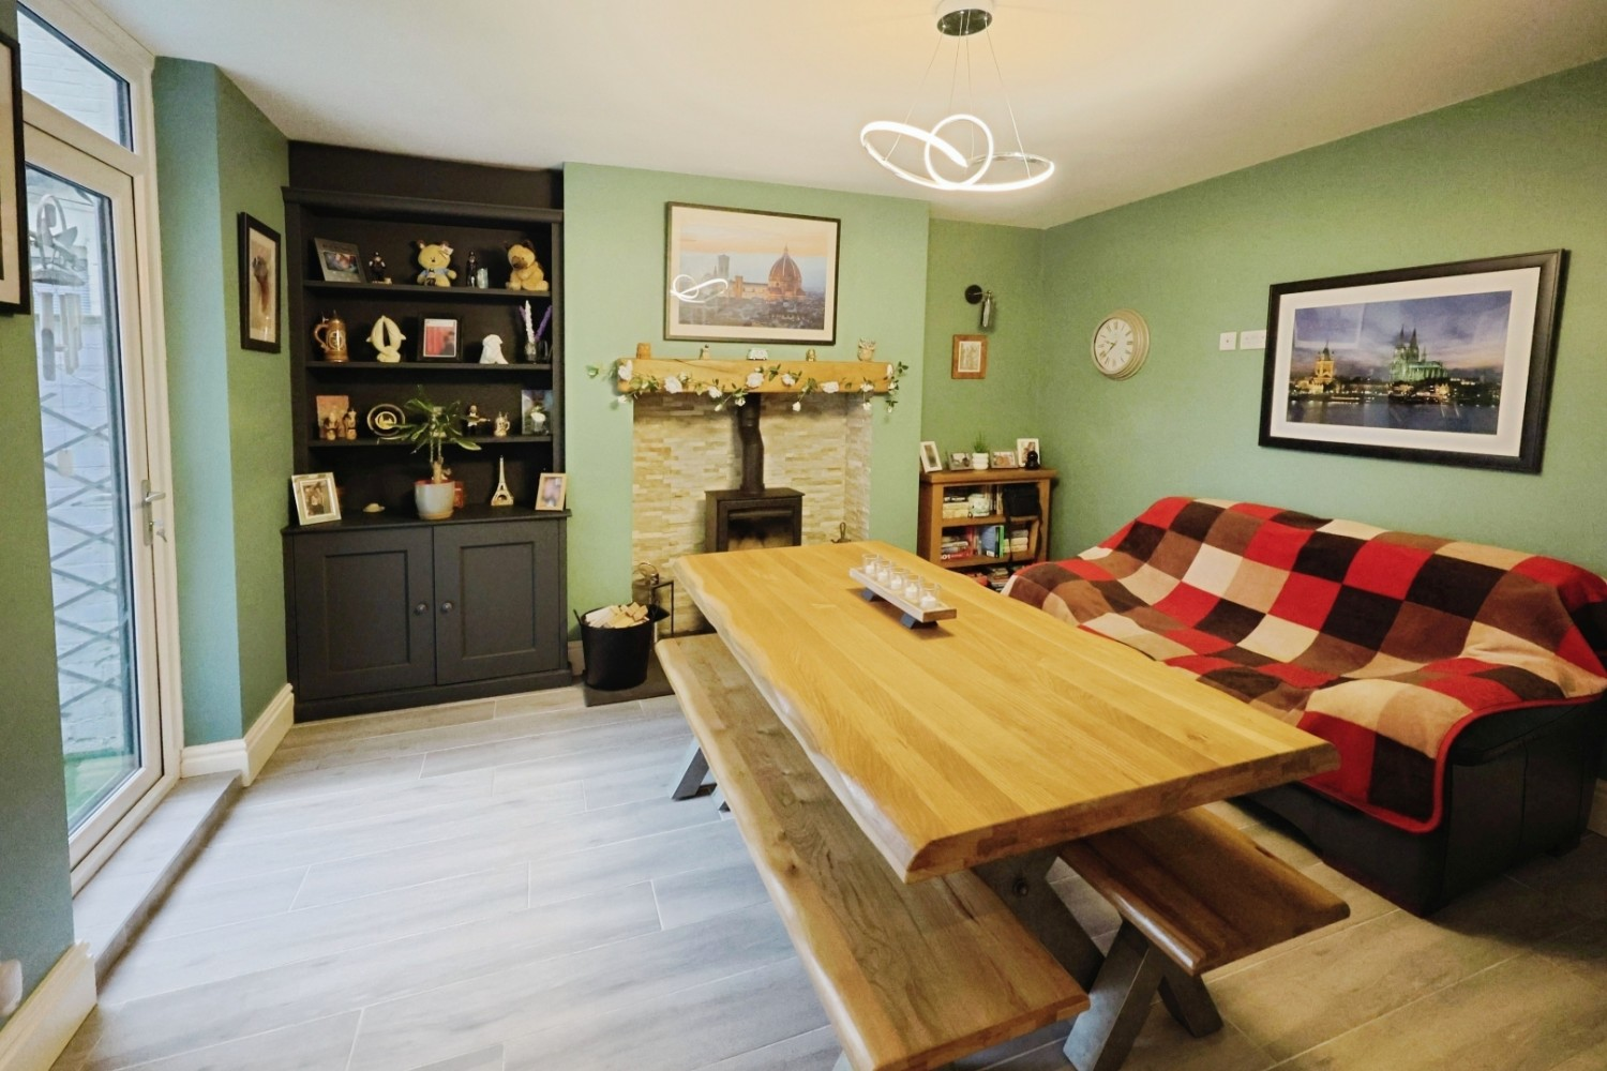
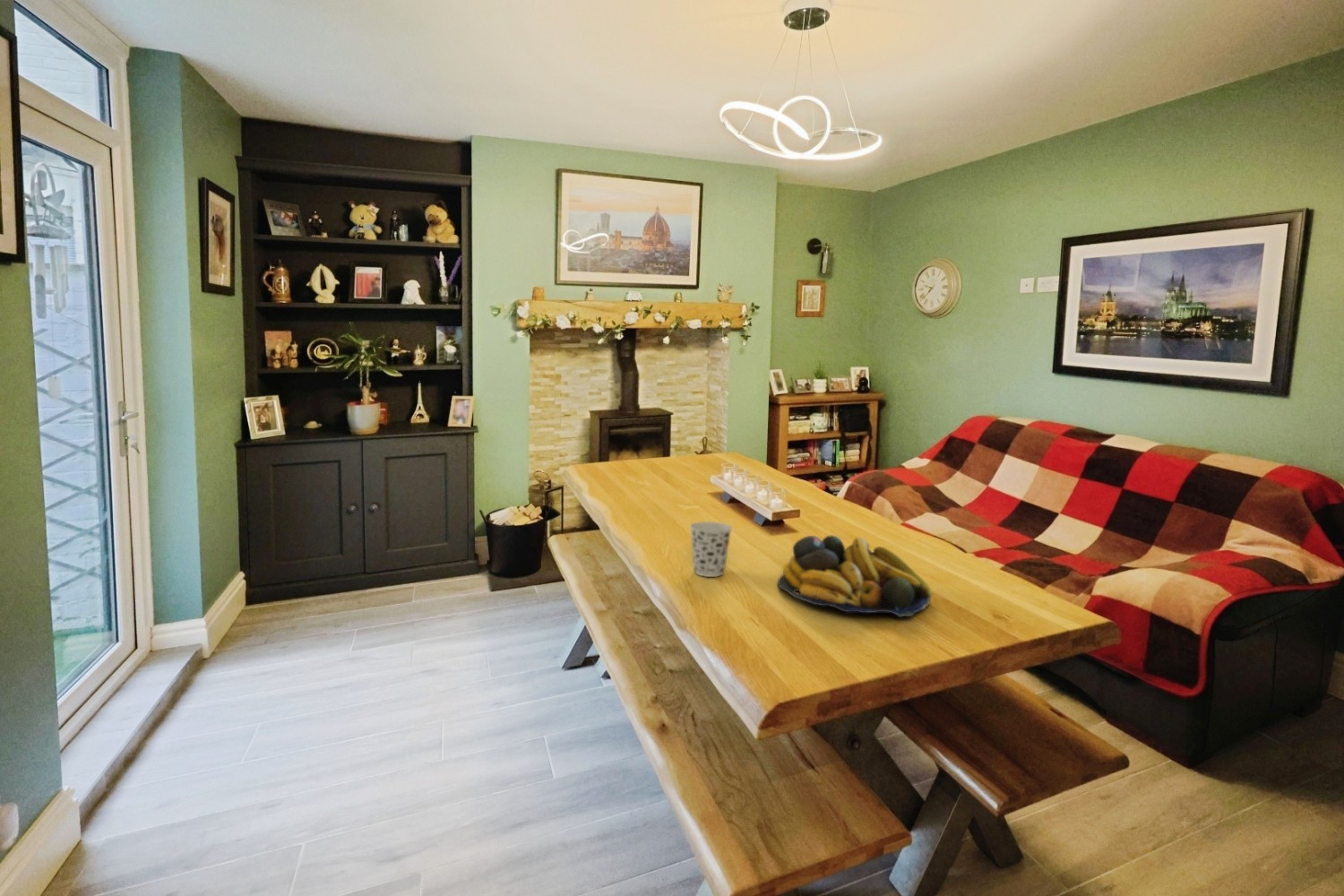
+ fruit bowl [777,534,933,618]
+ cup [689,521,733,578]
